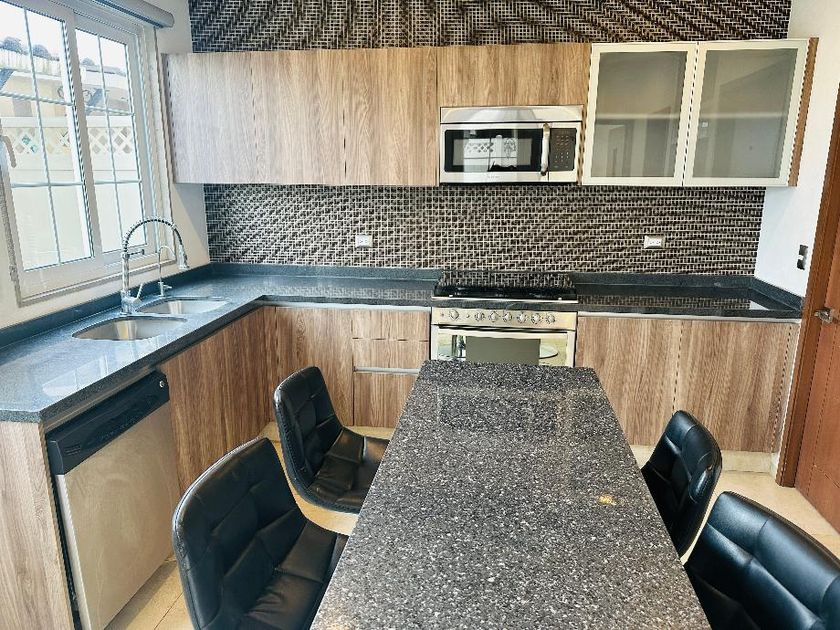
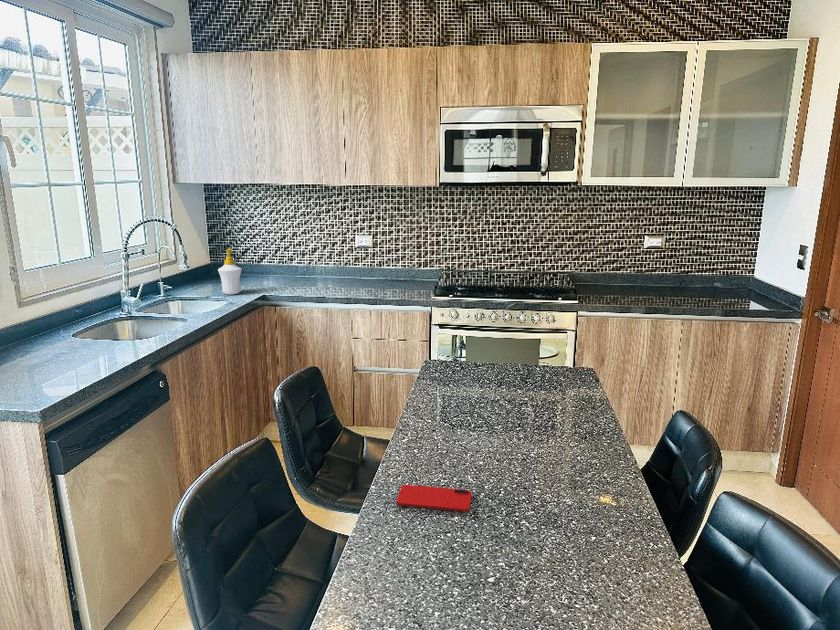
+ soap bottle [217,248,243,296]
+ smartphone [395,484,473,513]
